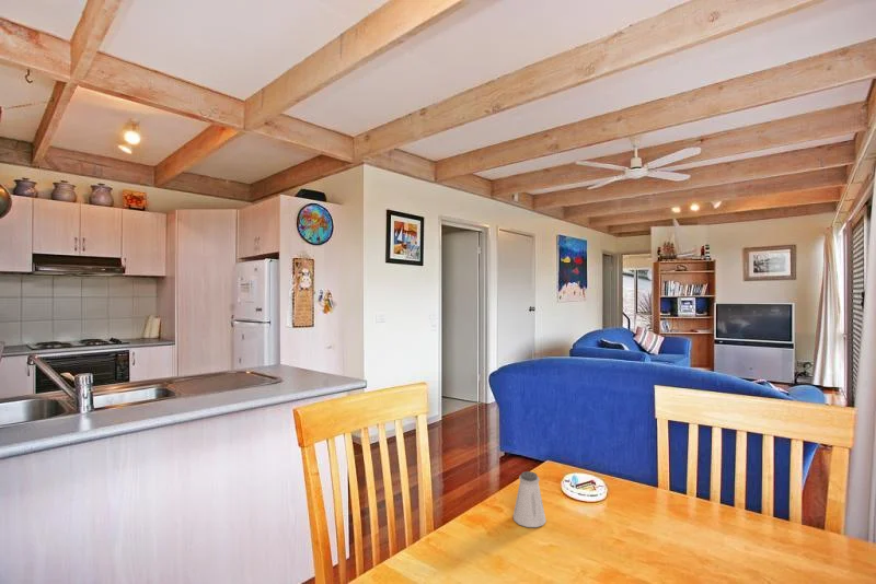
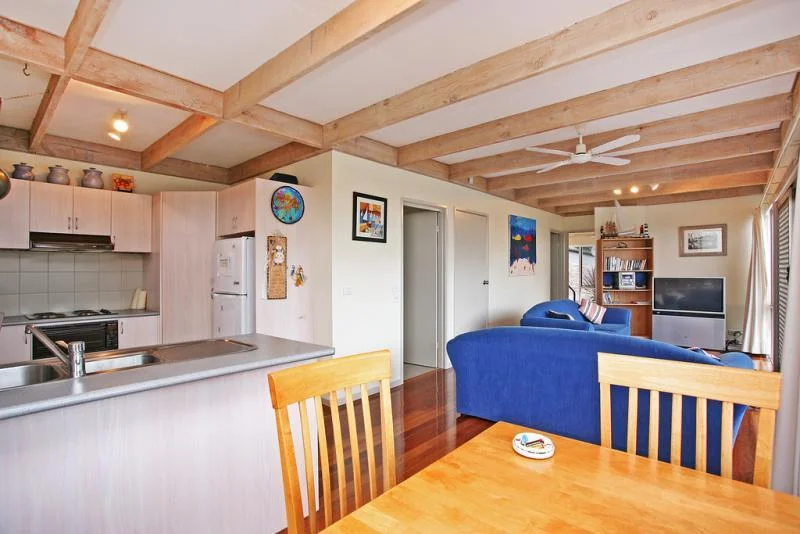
- saltshaker [512,470,548,528]
